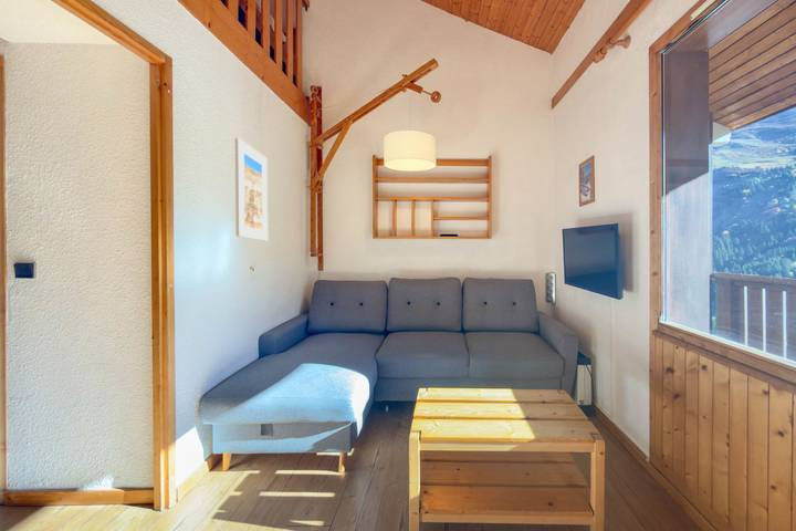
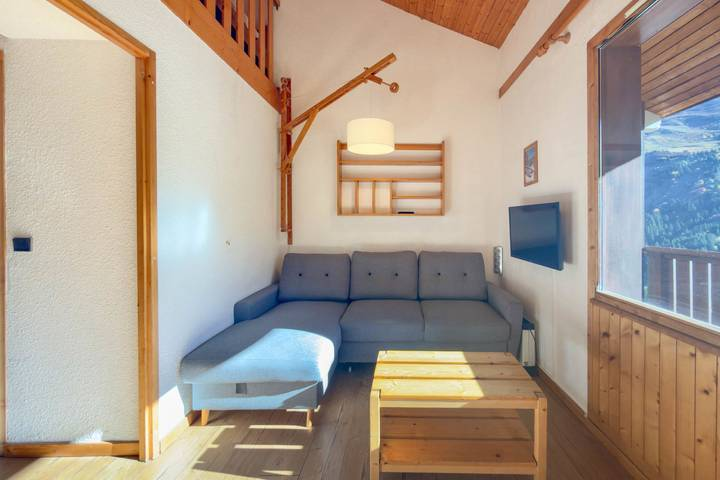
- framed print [234,137,269,241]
